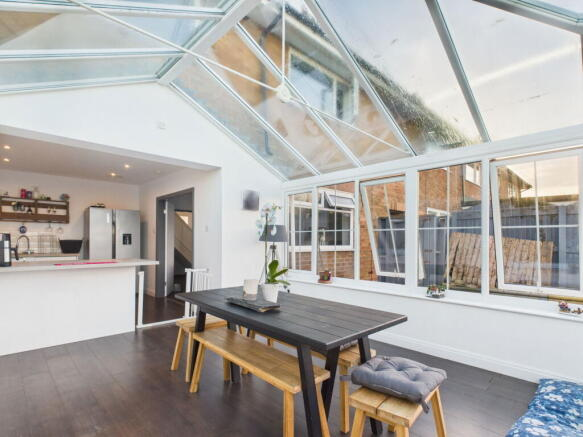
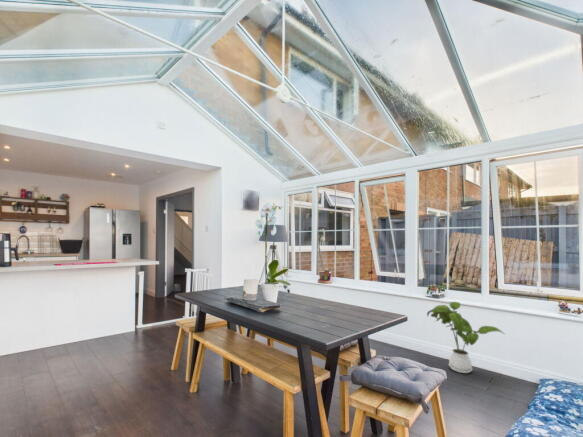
+ house plant [426,301,507,374]
